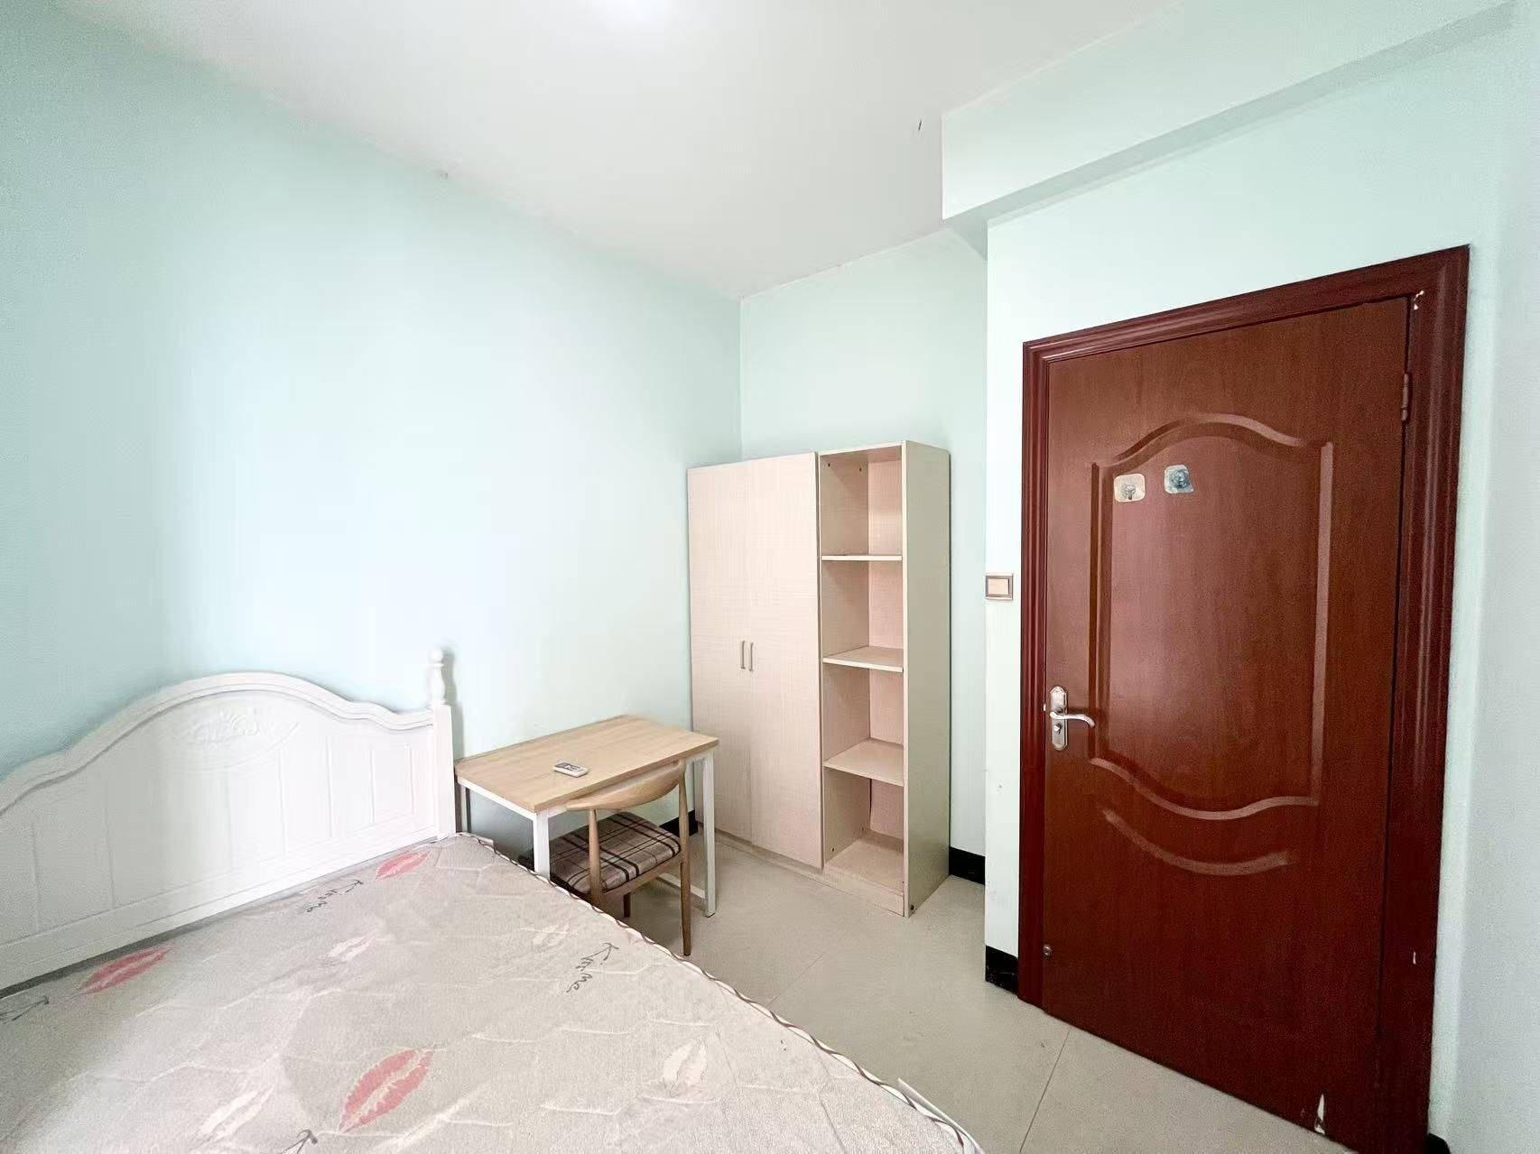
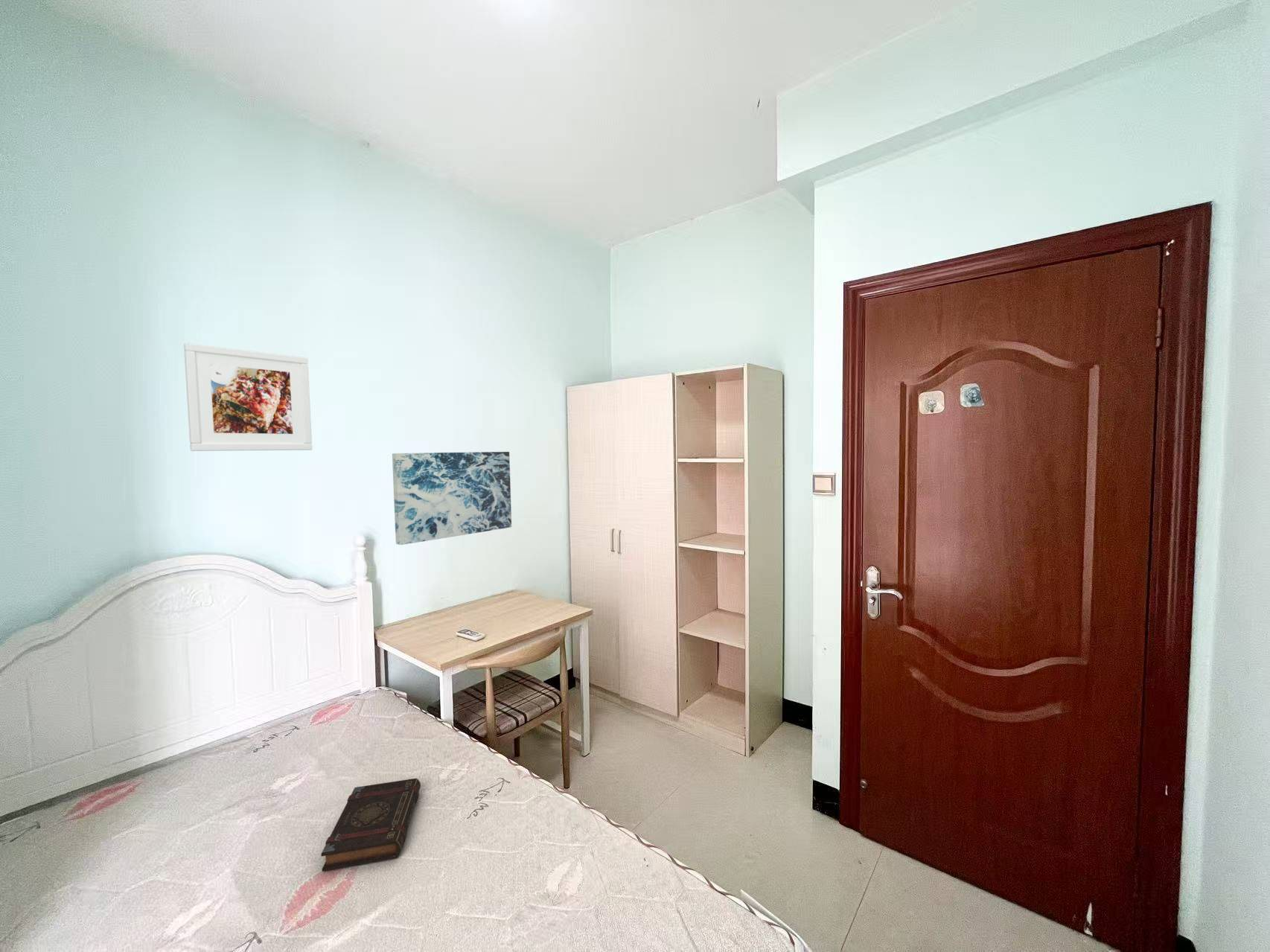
+ book [320,778,421,872]
+ wall art [392,451,512,546]
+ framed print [183,342,313,452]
